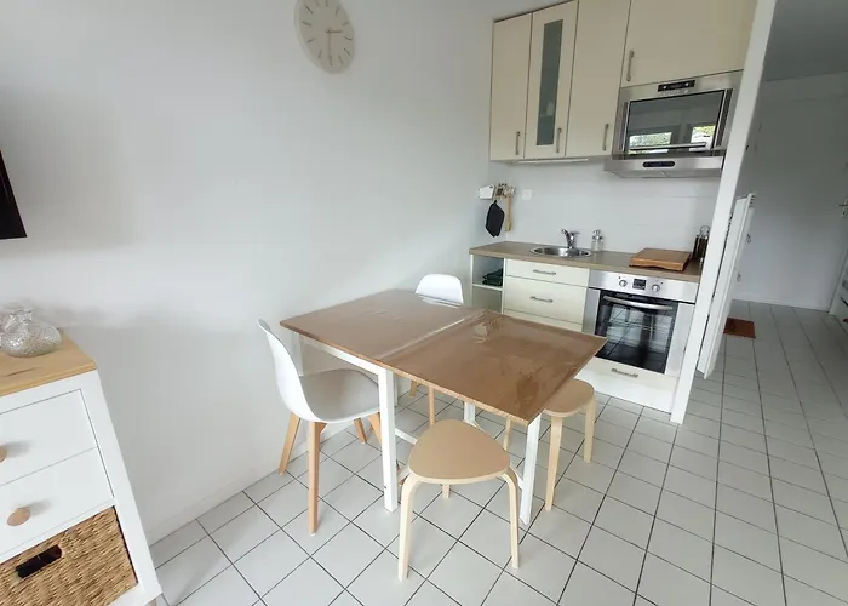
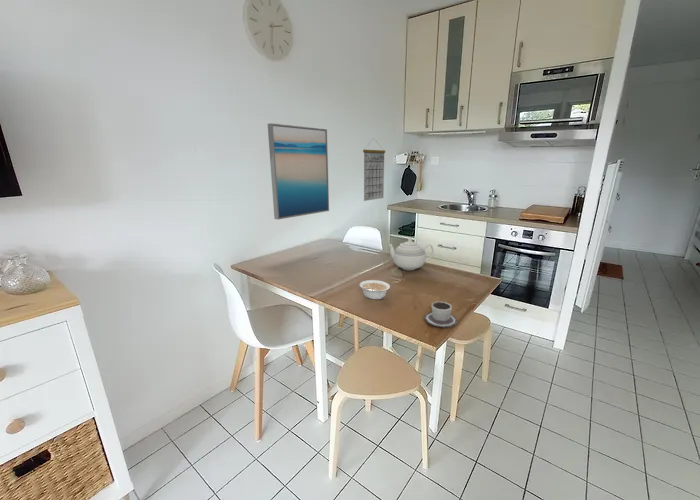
+ cup [423,301,458,328]
+ legume [359,279,391,300]
+ calendar [362,139,386,202]
+ wall art [267,122,330,220]
+ teapot [388,237,435,271]
